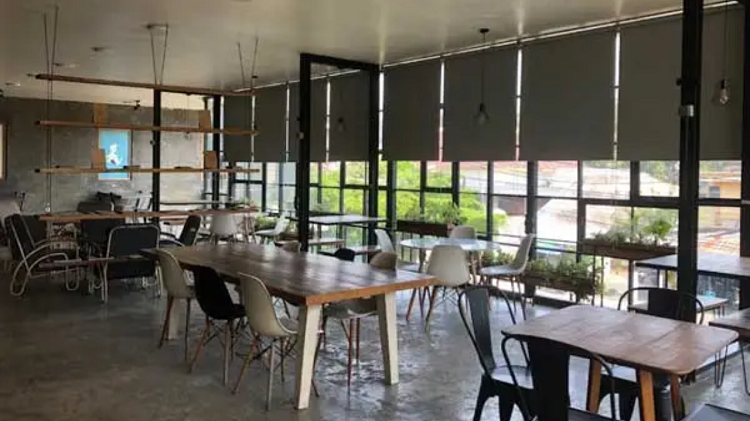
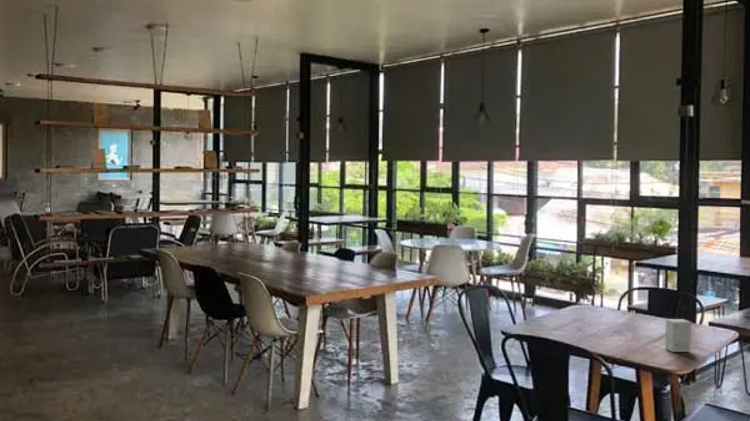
+ small box [664,318,692,353]
